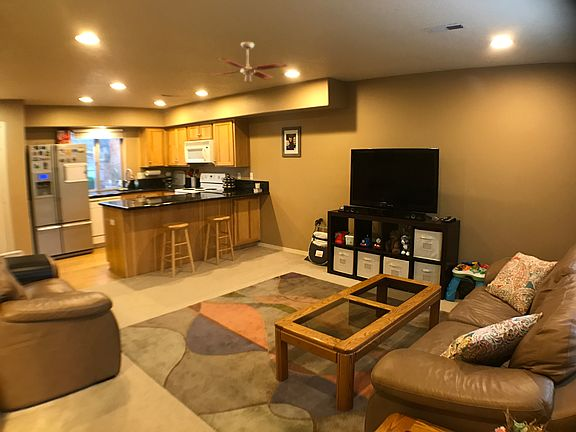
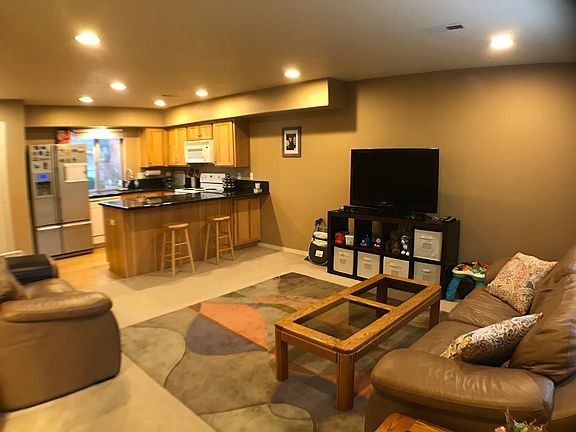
- ceiling fan [211,41,288,84]
